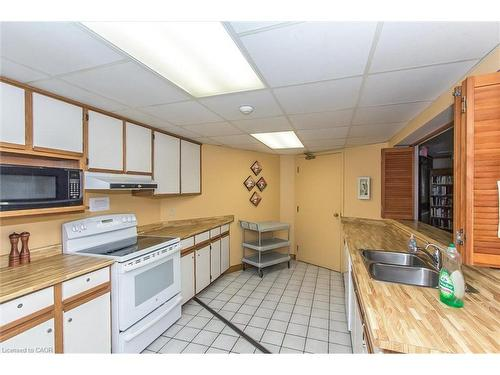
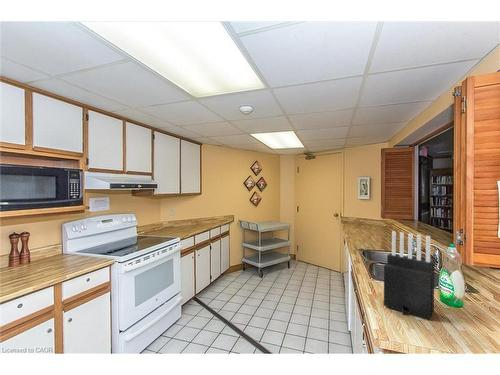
+ knife block [383,230,435,322]
